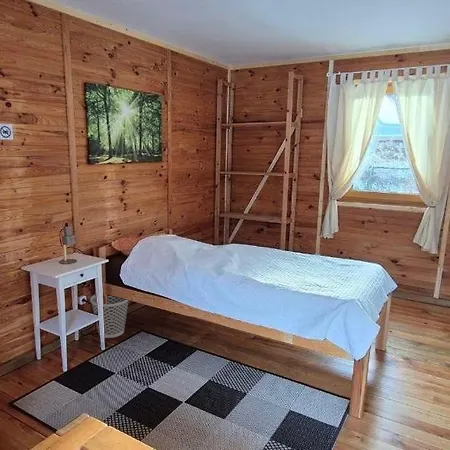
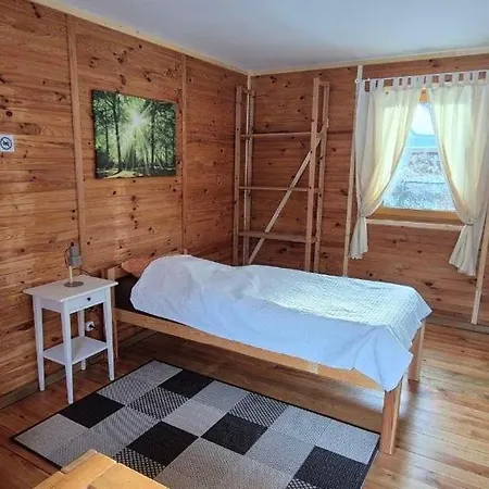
- wastebasket [89,294,130,339]
